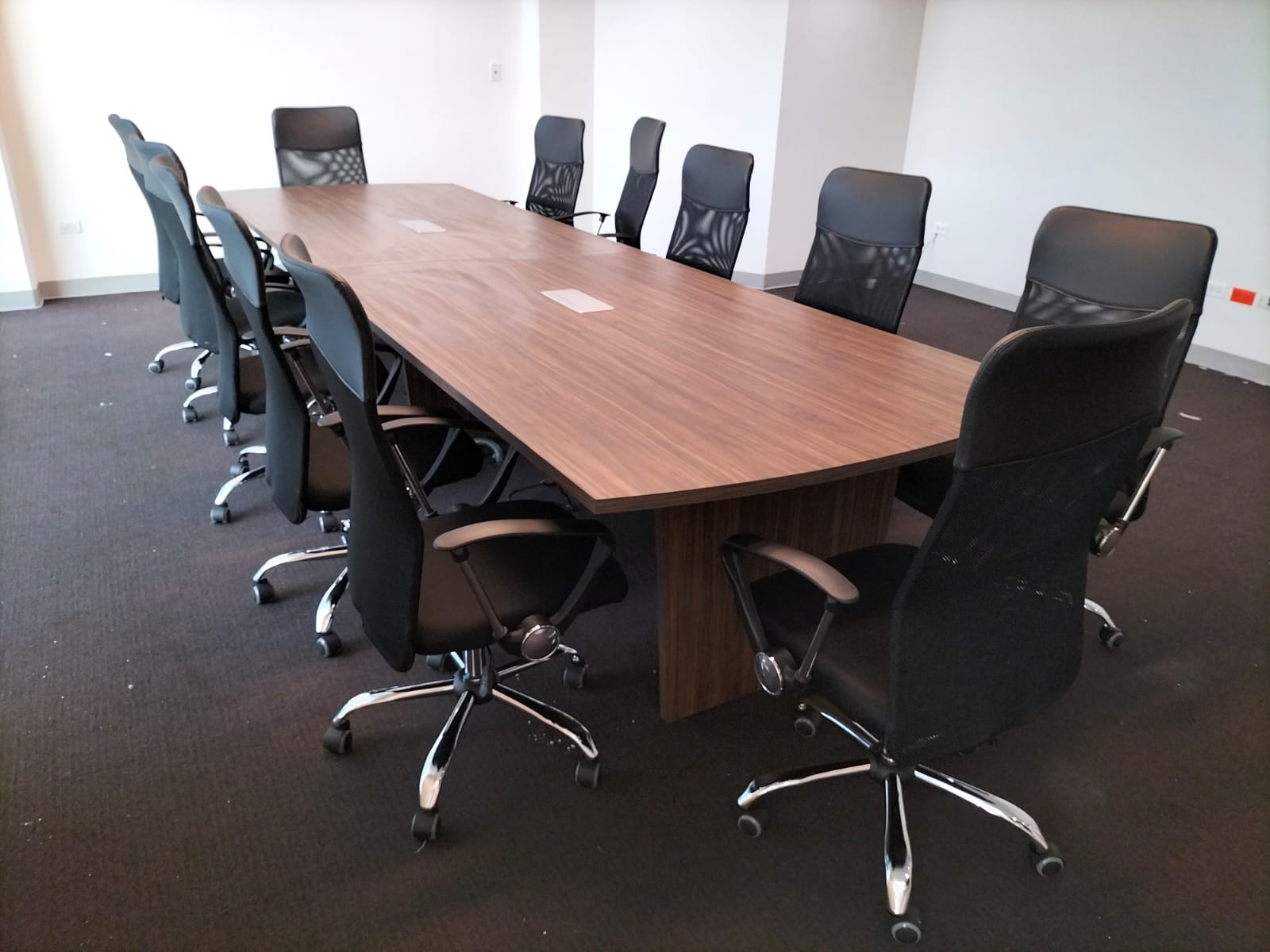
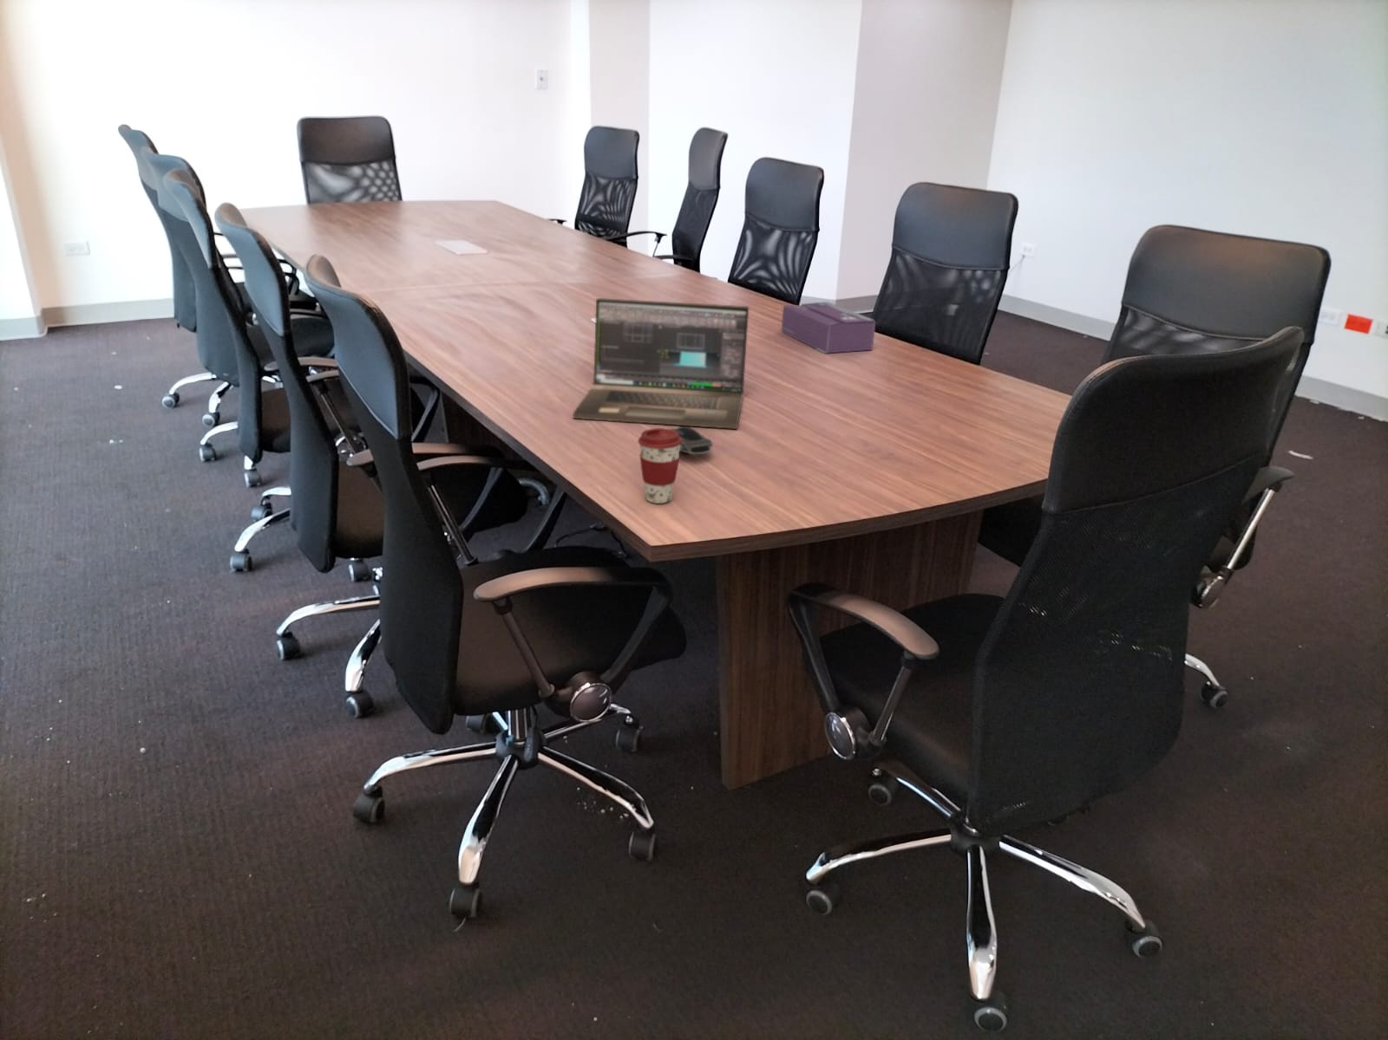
+ computer mouse [670,426,714,456]
+ coffee cup [637,427,683,505]
+ tissue box [780,300,877,354]
+ laptop [573,297,750,429]
